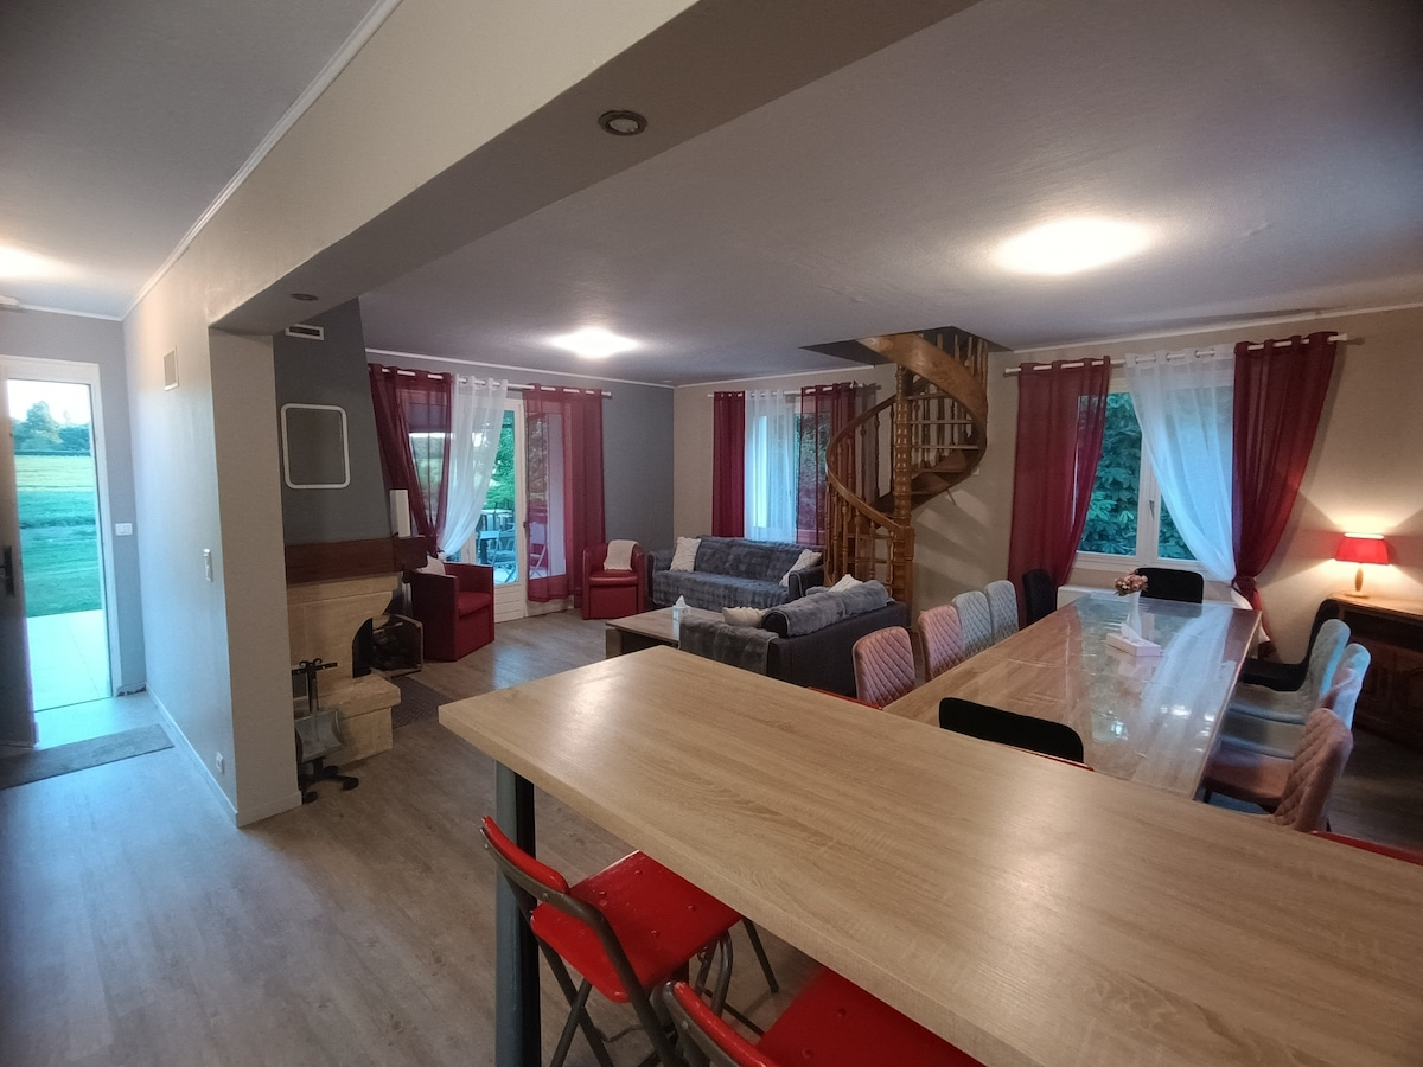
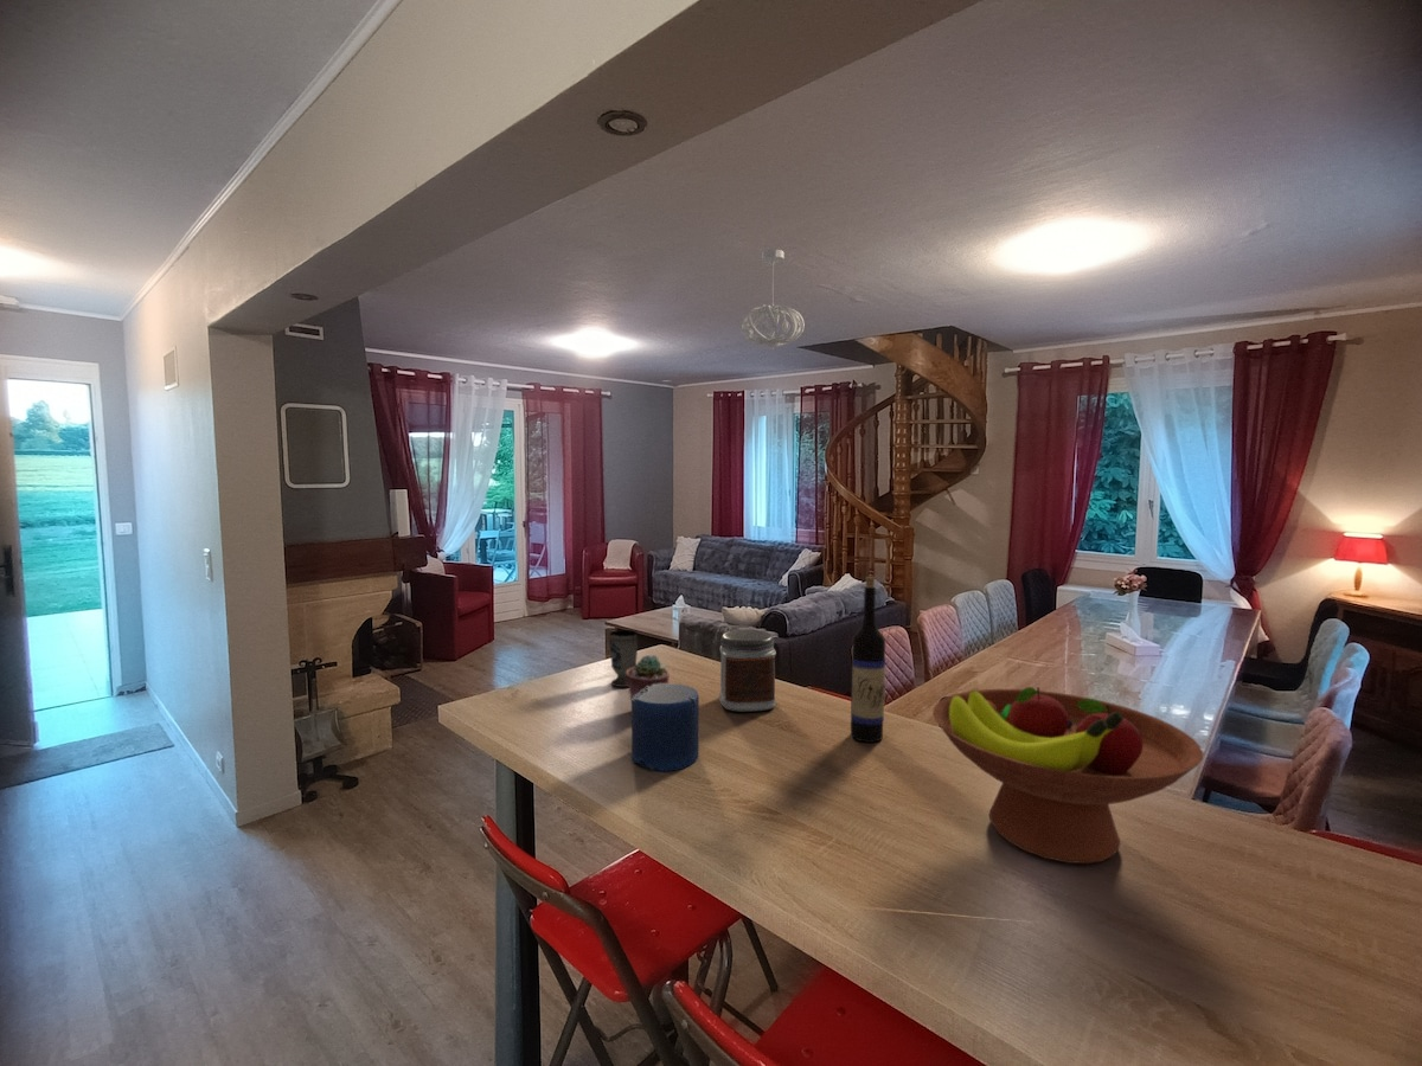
+ jar [718,628,777,713]
+ fruit bowl [931,686,1204,865]
+ potted succulent [626,654,671,702]
+ candle [630,682,700,772]
+ wine bottle [850,576,886,744]
+ pendant light [739,248,806,351]
+ cup [608,629,639,688]
